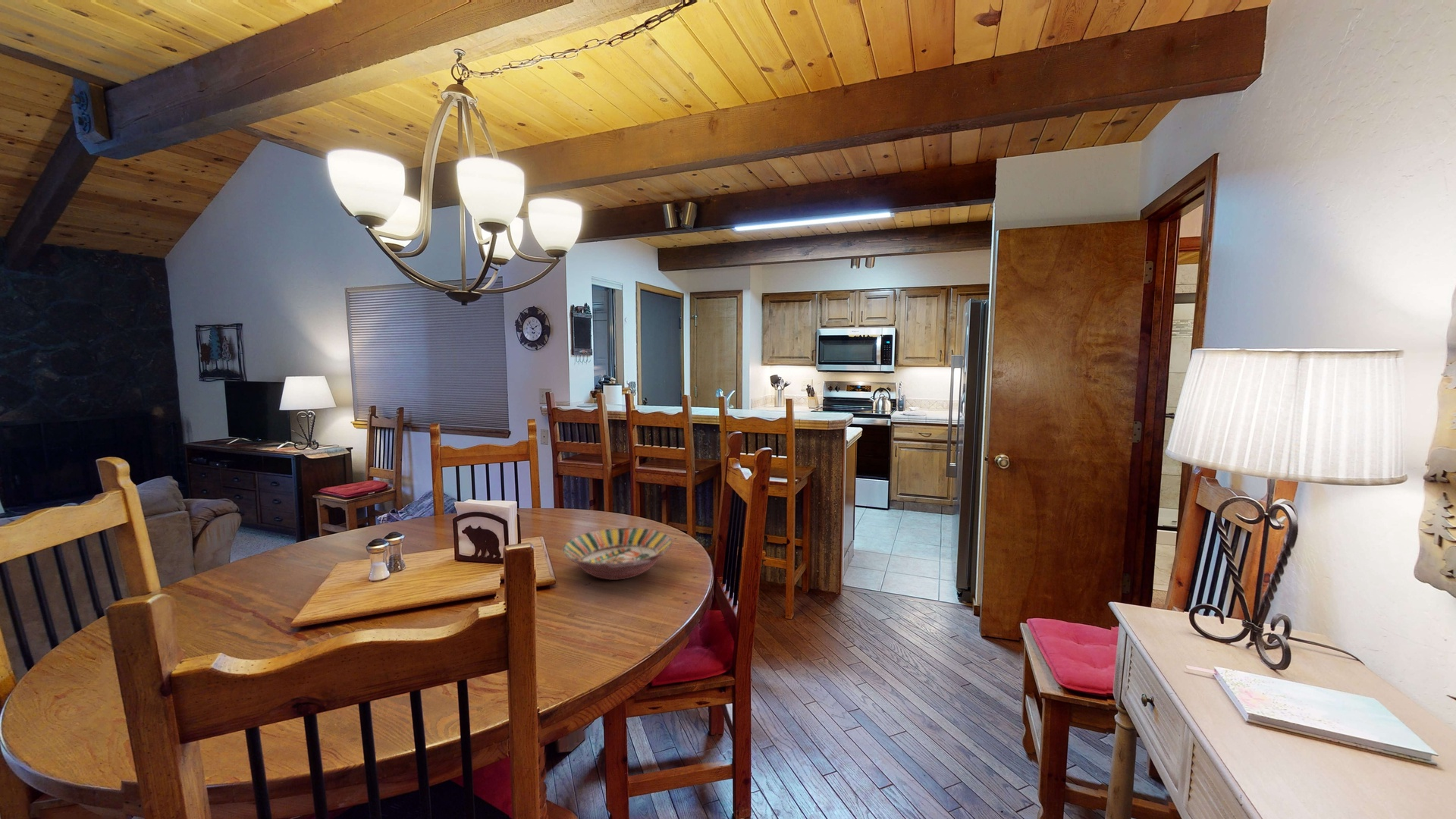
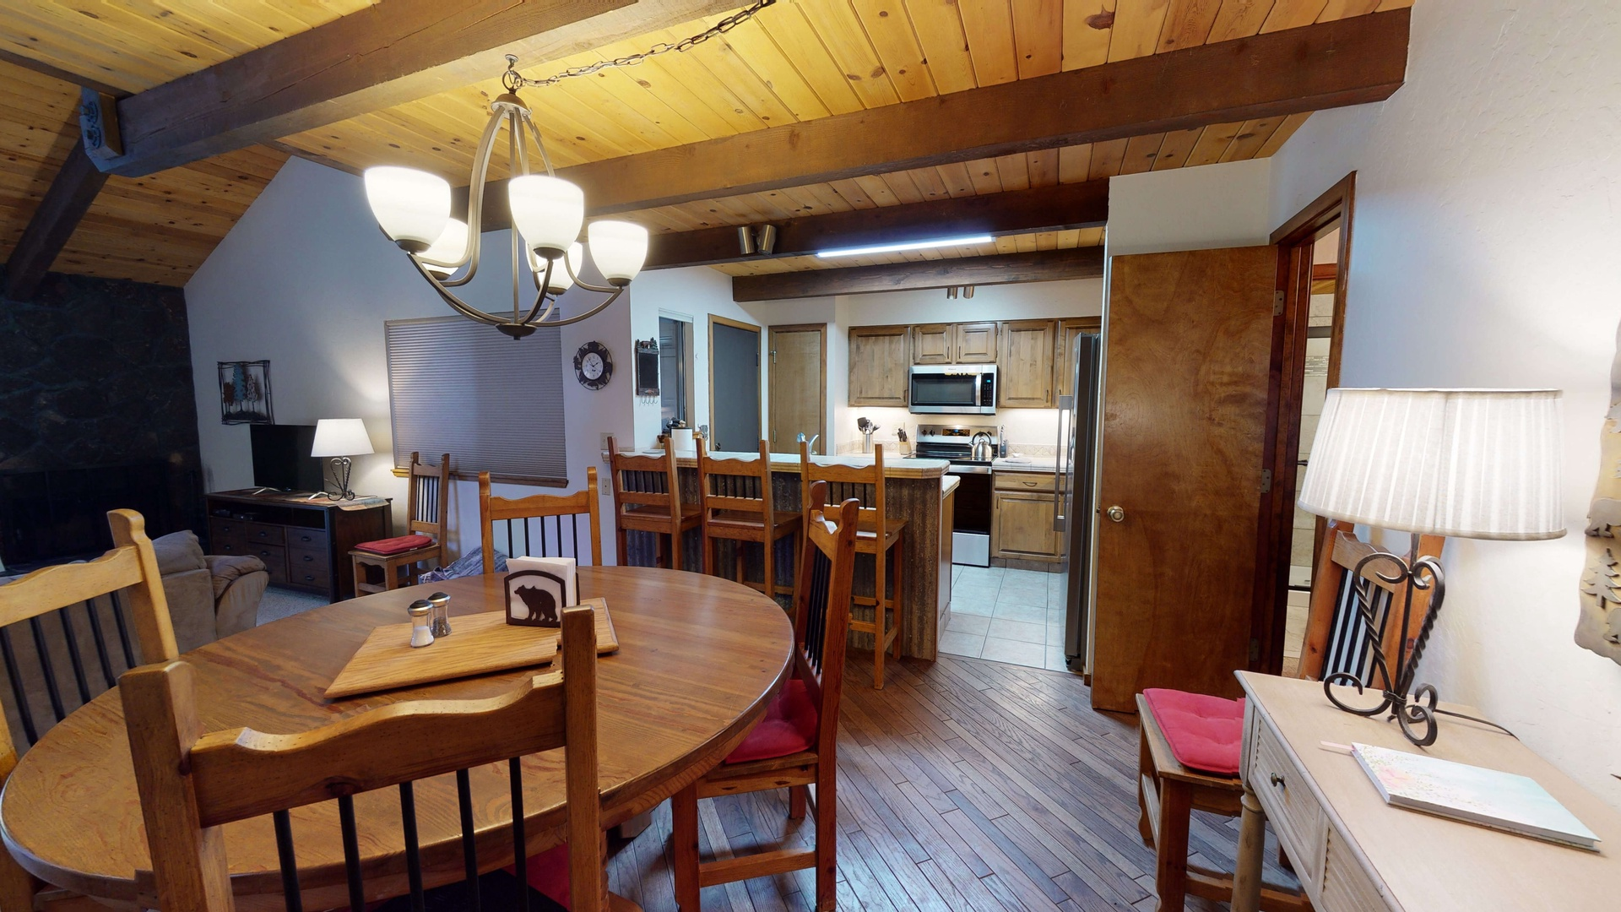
- serving bowl [562,527,673,581]
